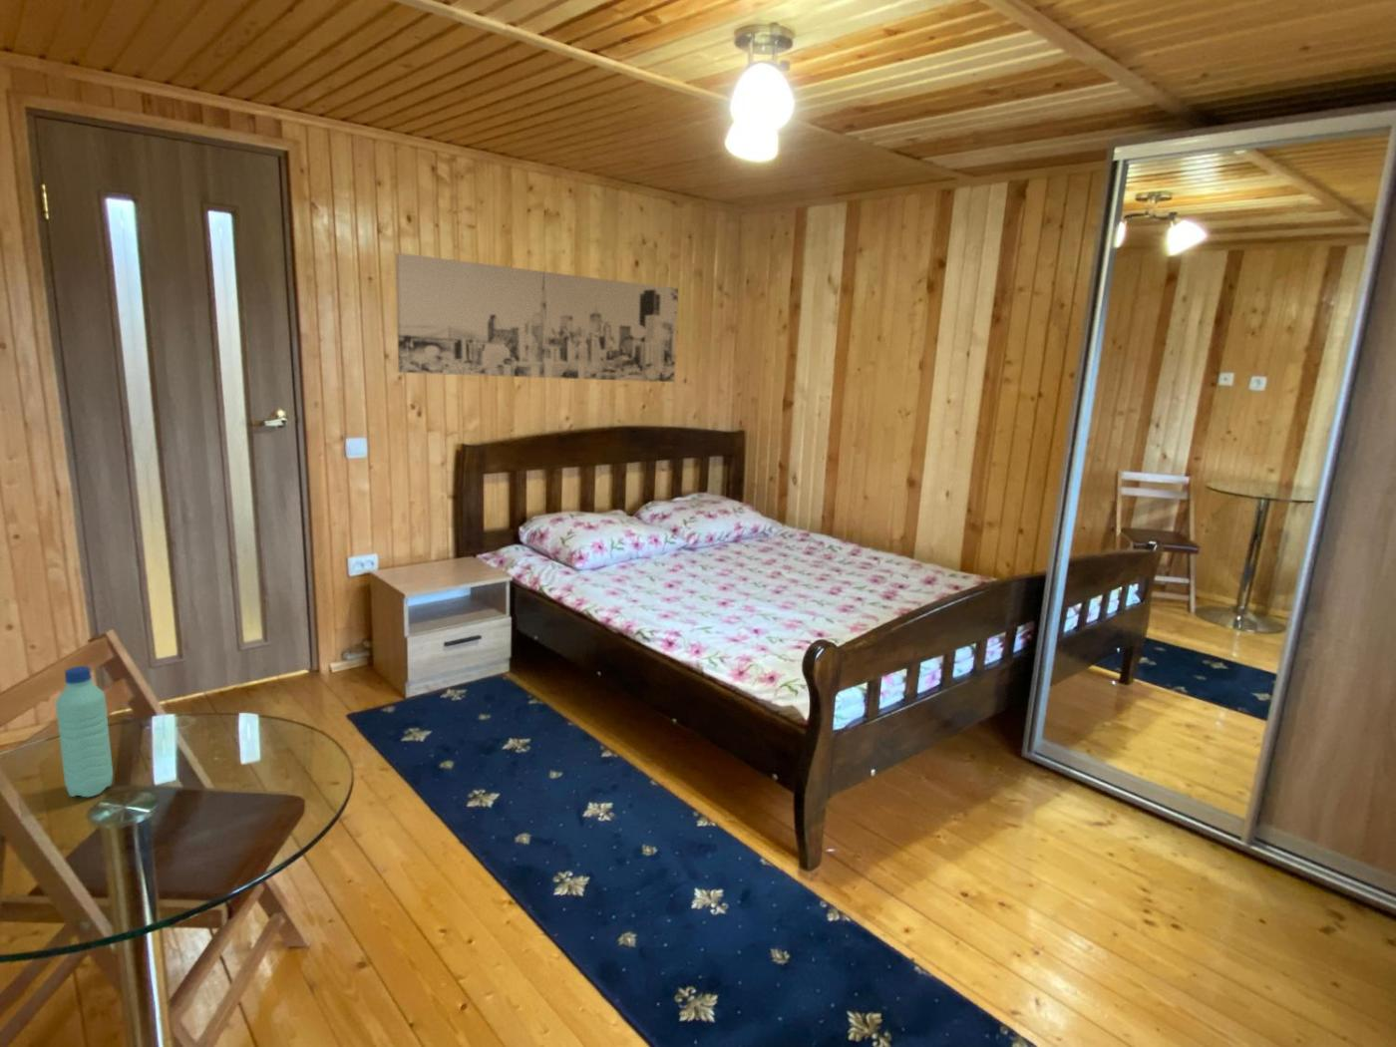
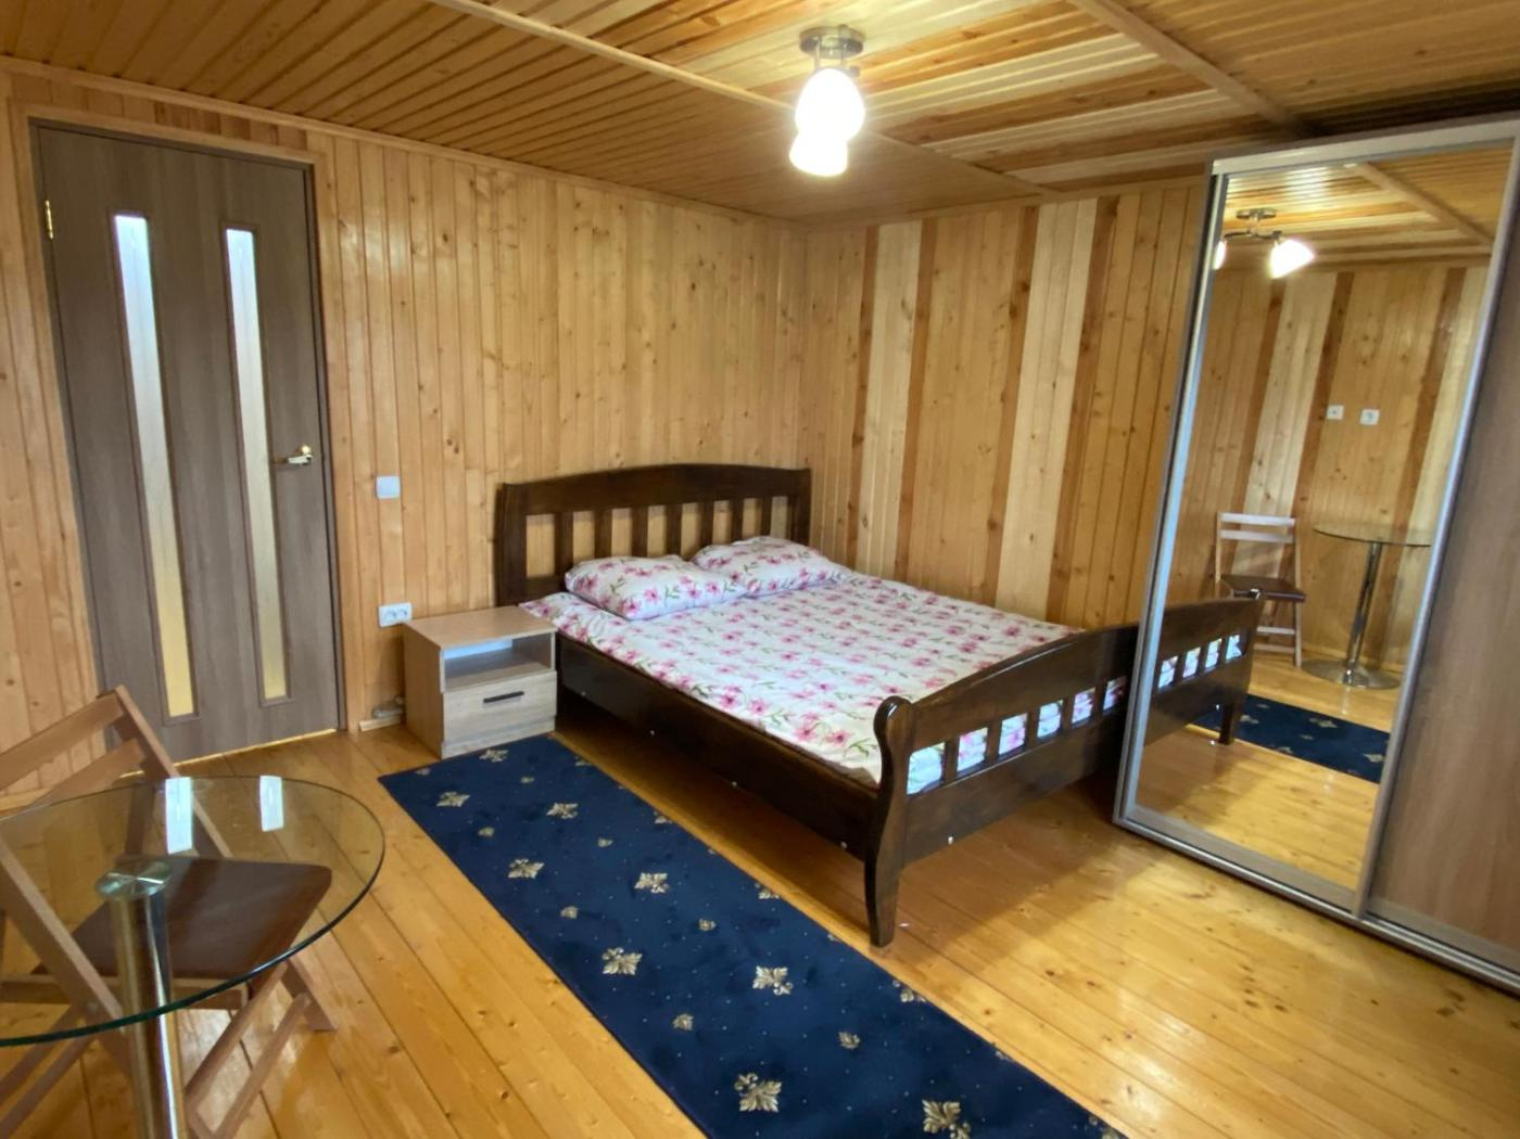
- wall art [395,252,679,383]
- water bottle [55,665,113,797]
